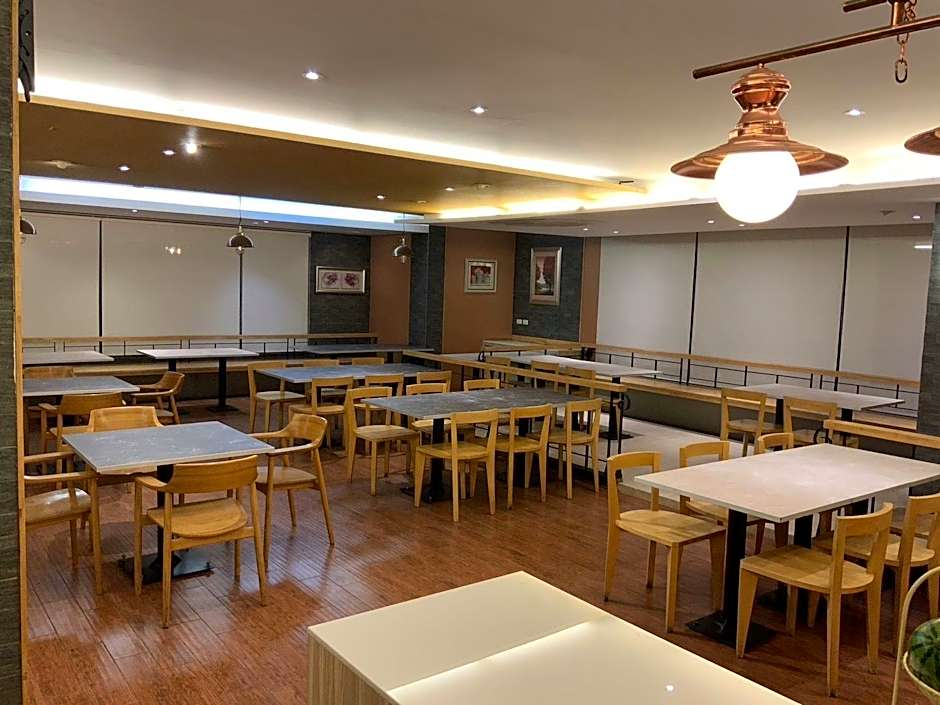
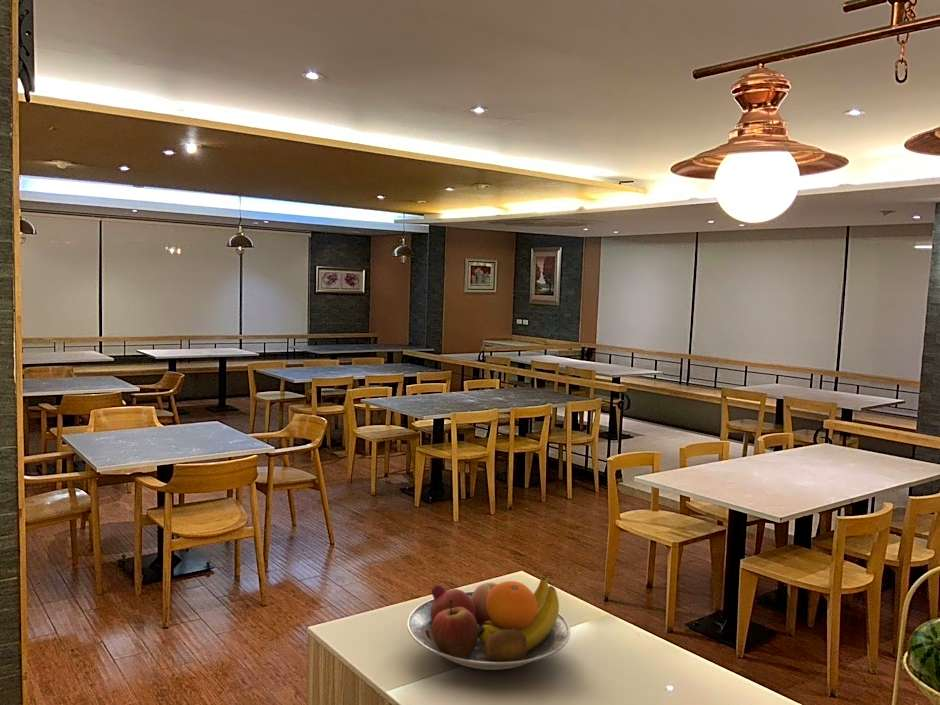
+ fruit bowl [406,575,571,671]
